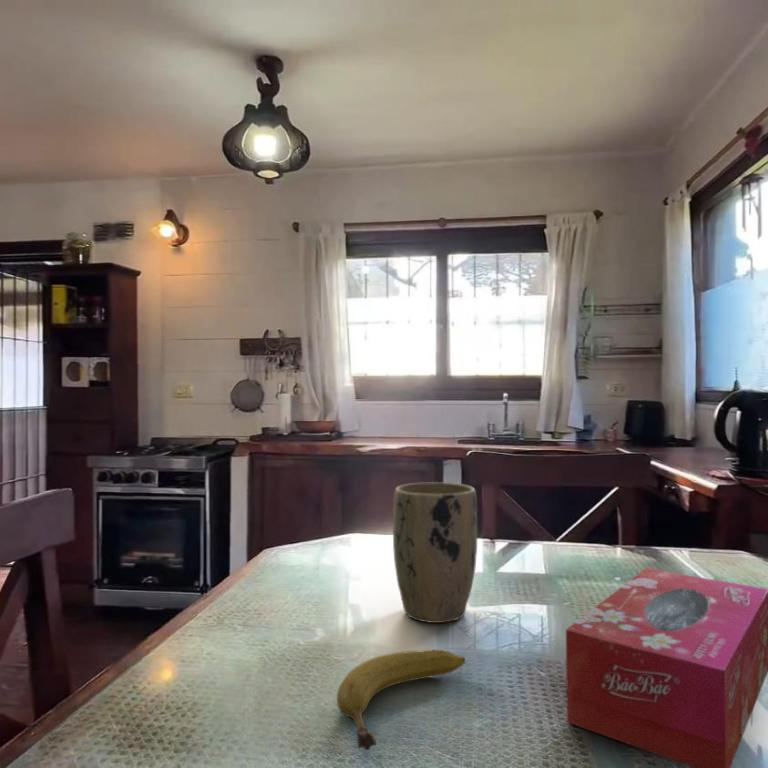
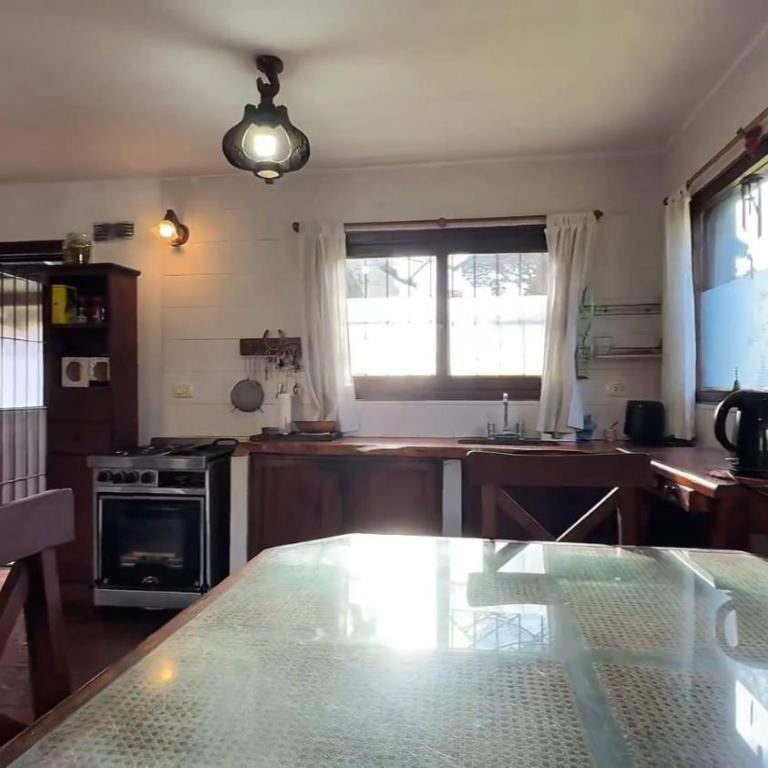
- fruit [336,649,466,751]
- plant pot [392,481,478,624]
- tissue box [565,567,768,768]
